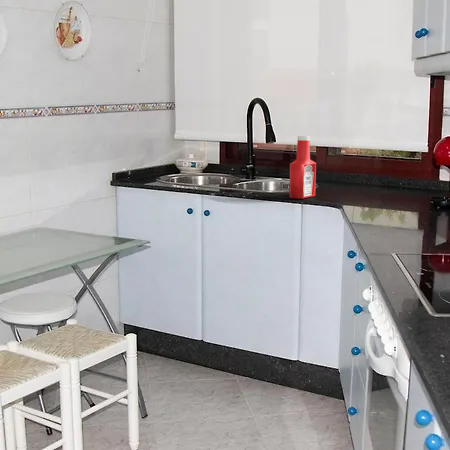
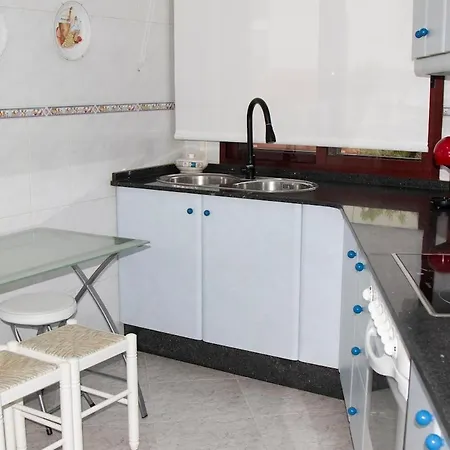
- soap bottle [289,135,317,200]
